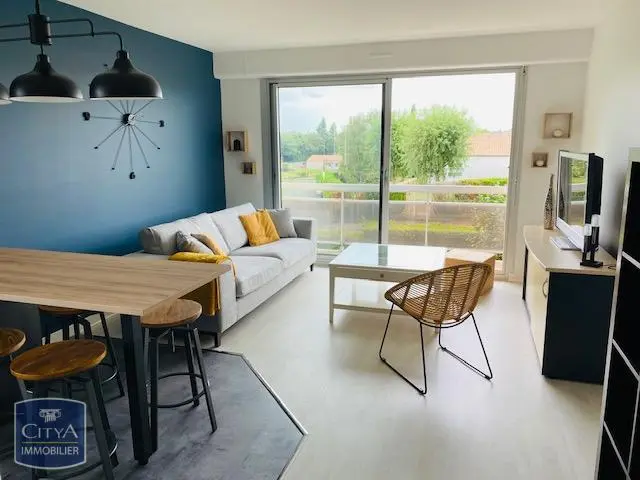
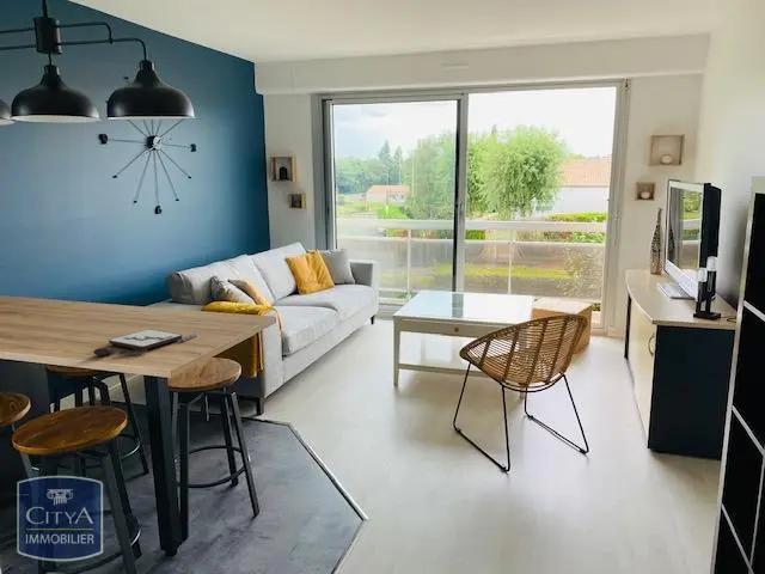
+ board game [92,328,198,356]
